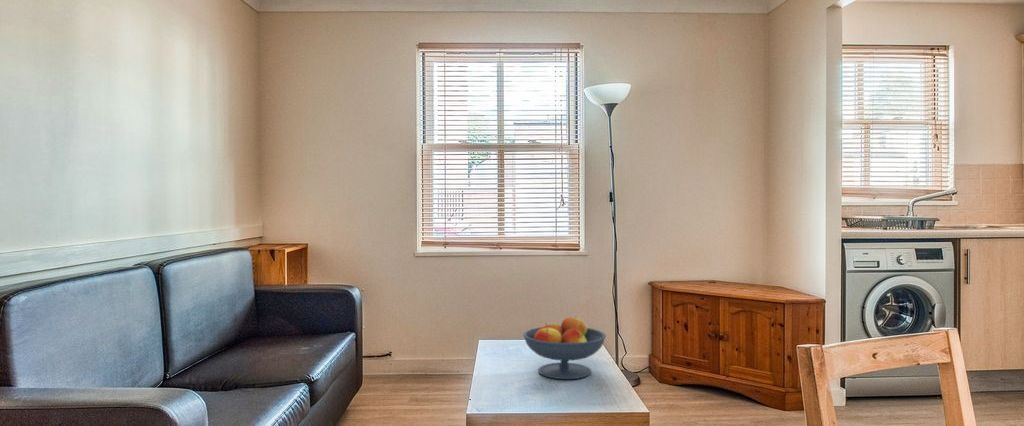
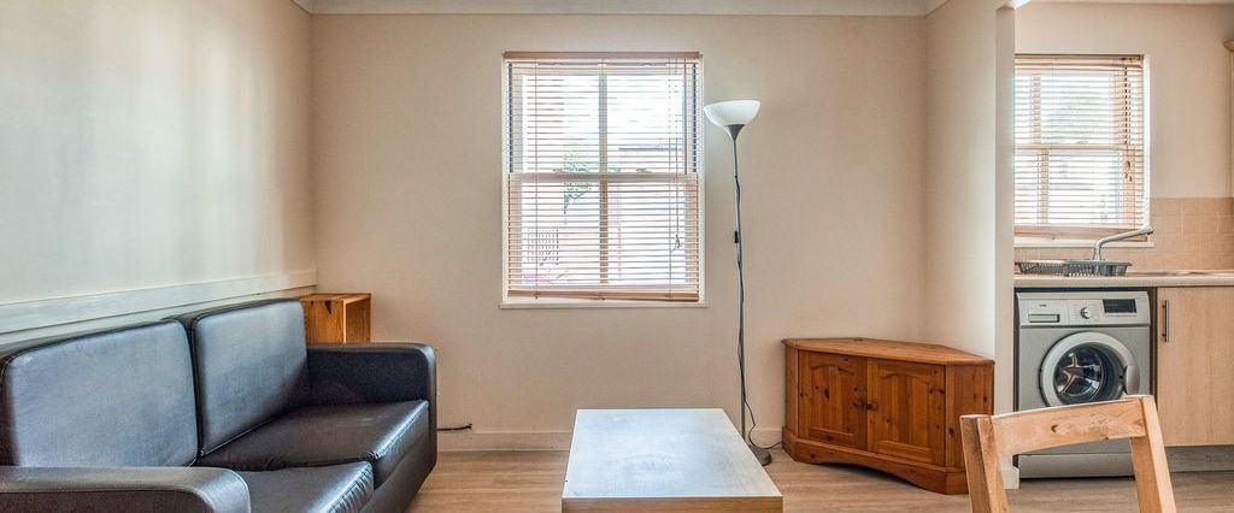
- fruit bowl [522,315,607,380]
